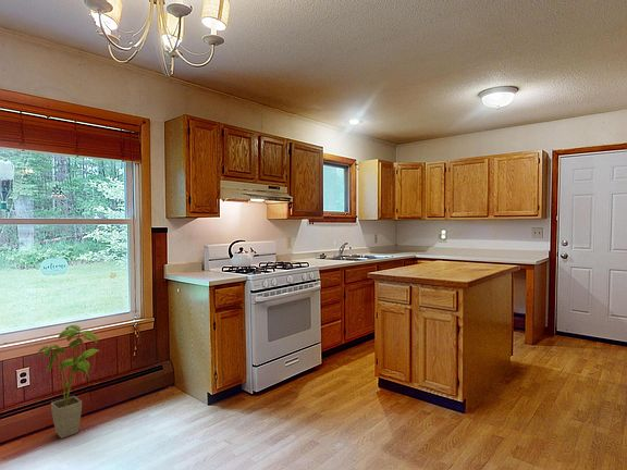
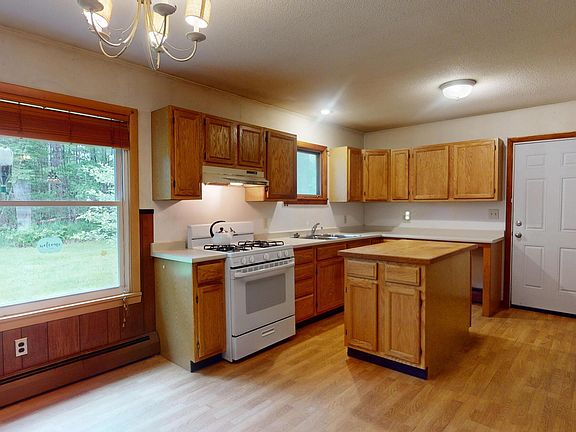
- house plant [36,324,101,440]
